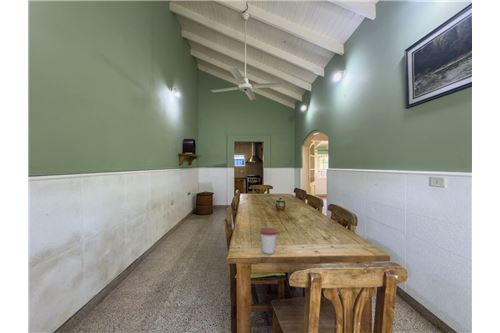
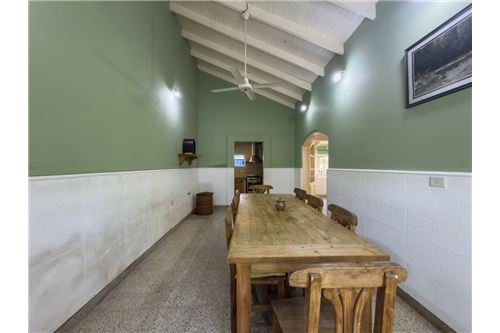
- cup [259,224,278,255]
